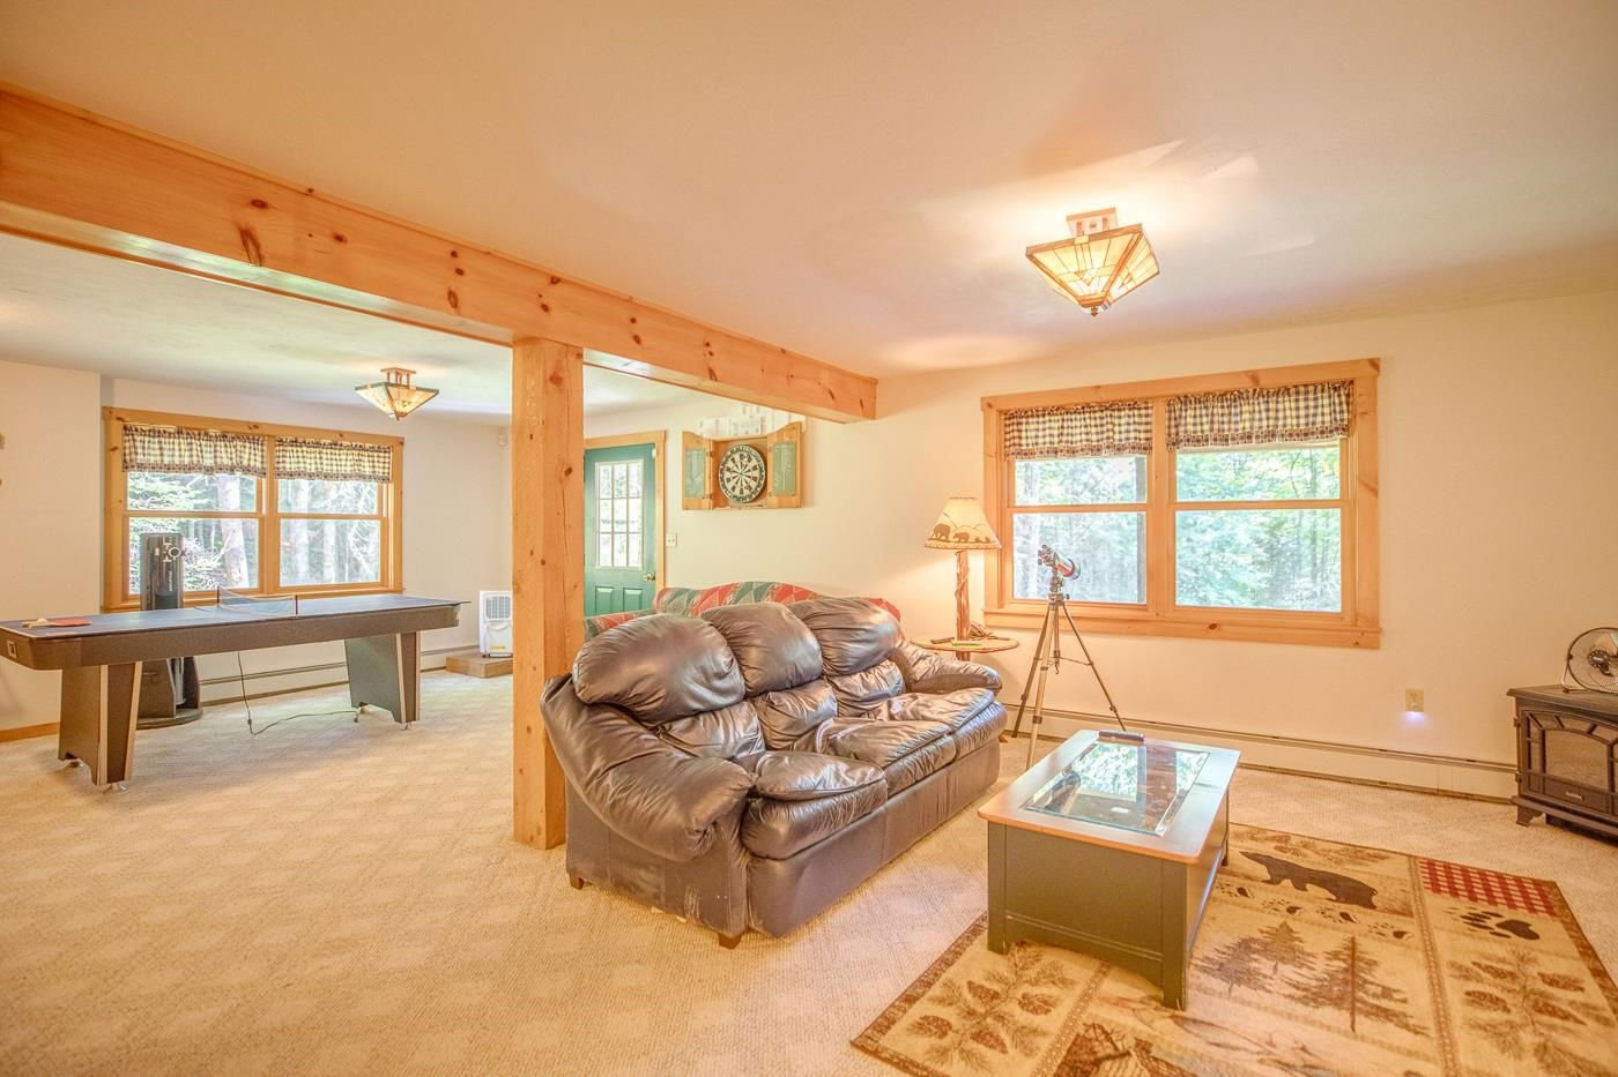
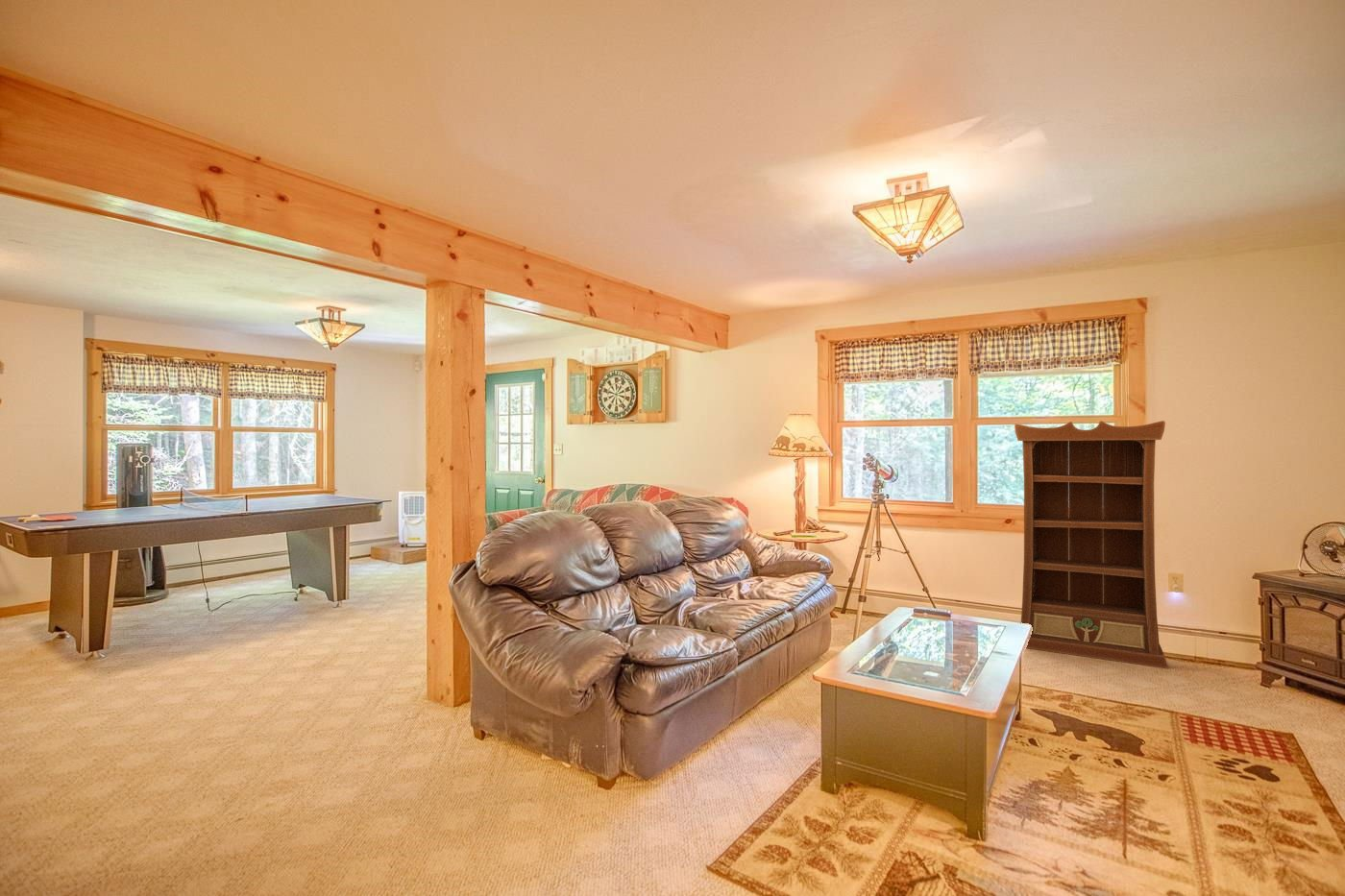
+ bookcase [1014,420,1169,669]
